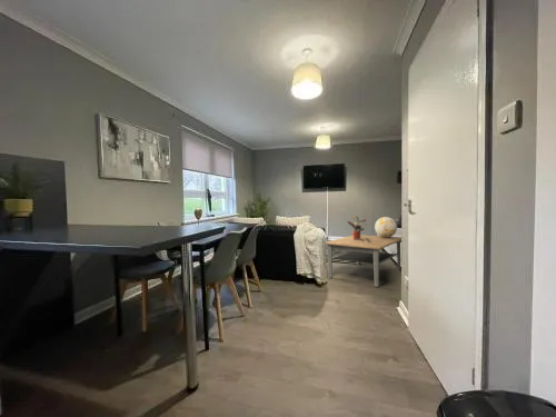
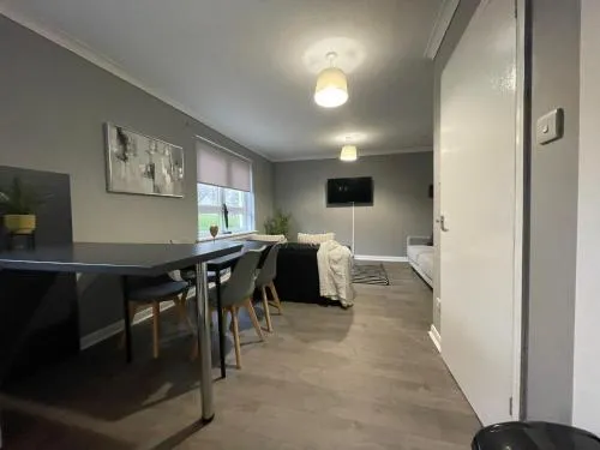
- potted plant [347,214,367,239]
- decorative sphere [374,216,398,238]
- coffee table [325,234,403,288]
